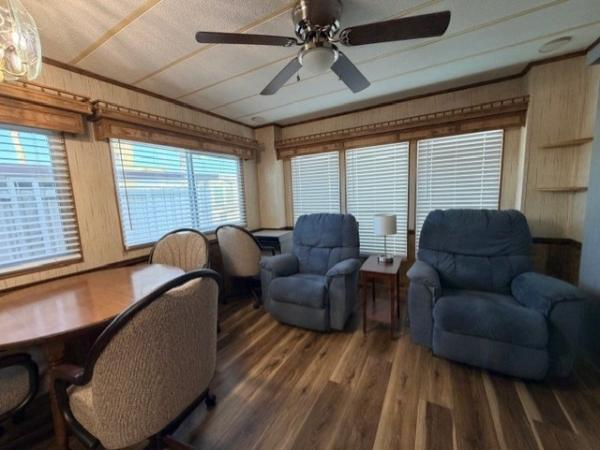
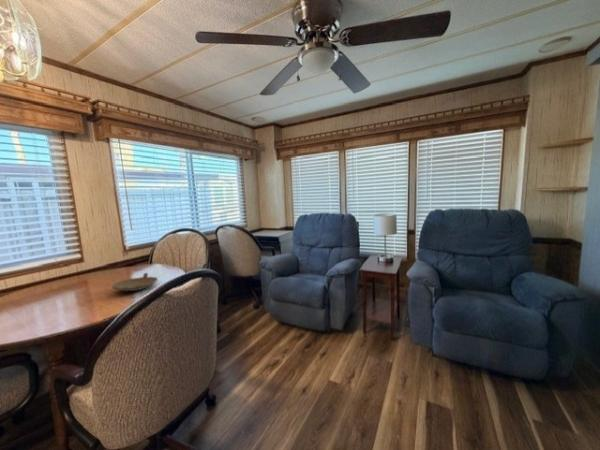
+ bowl [111,272,159,292]
